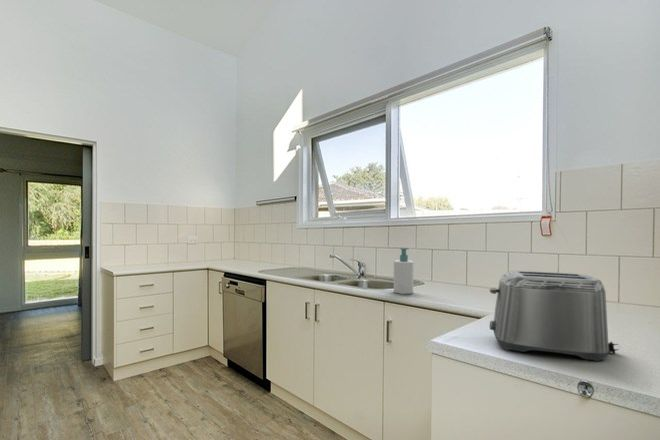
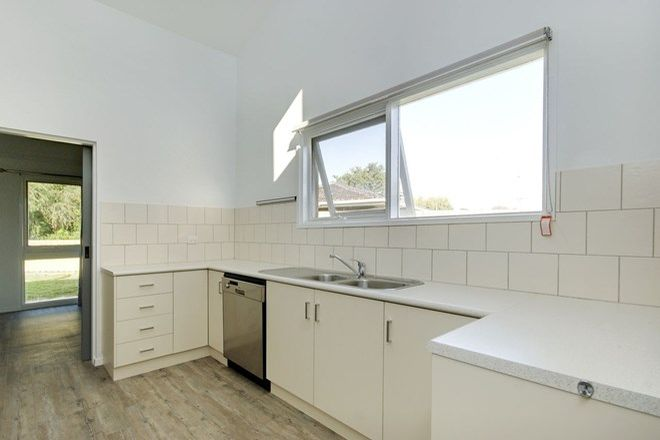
- toaster [489,270,620,362]
- soap bottle [393,247,415,295]
